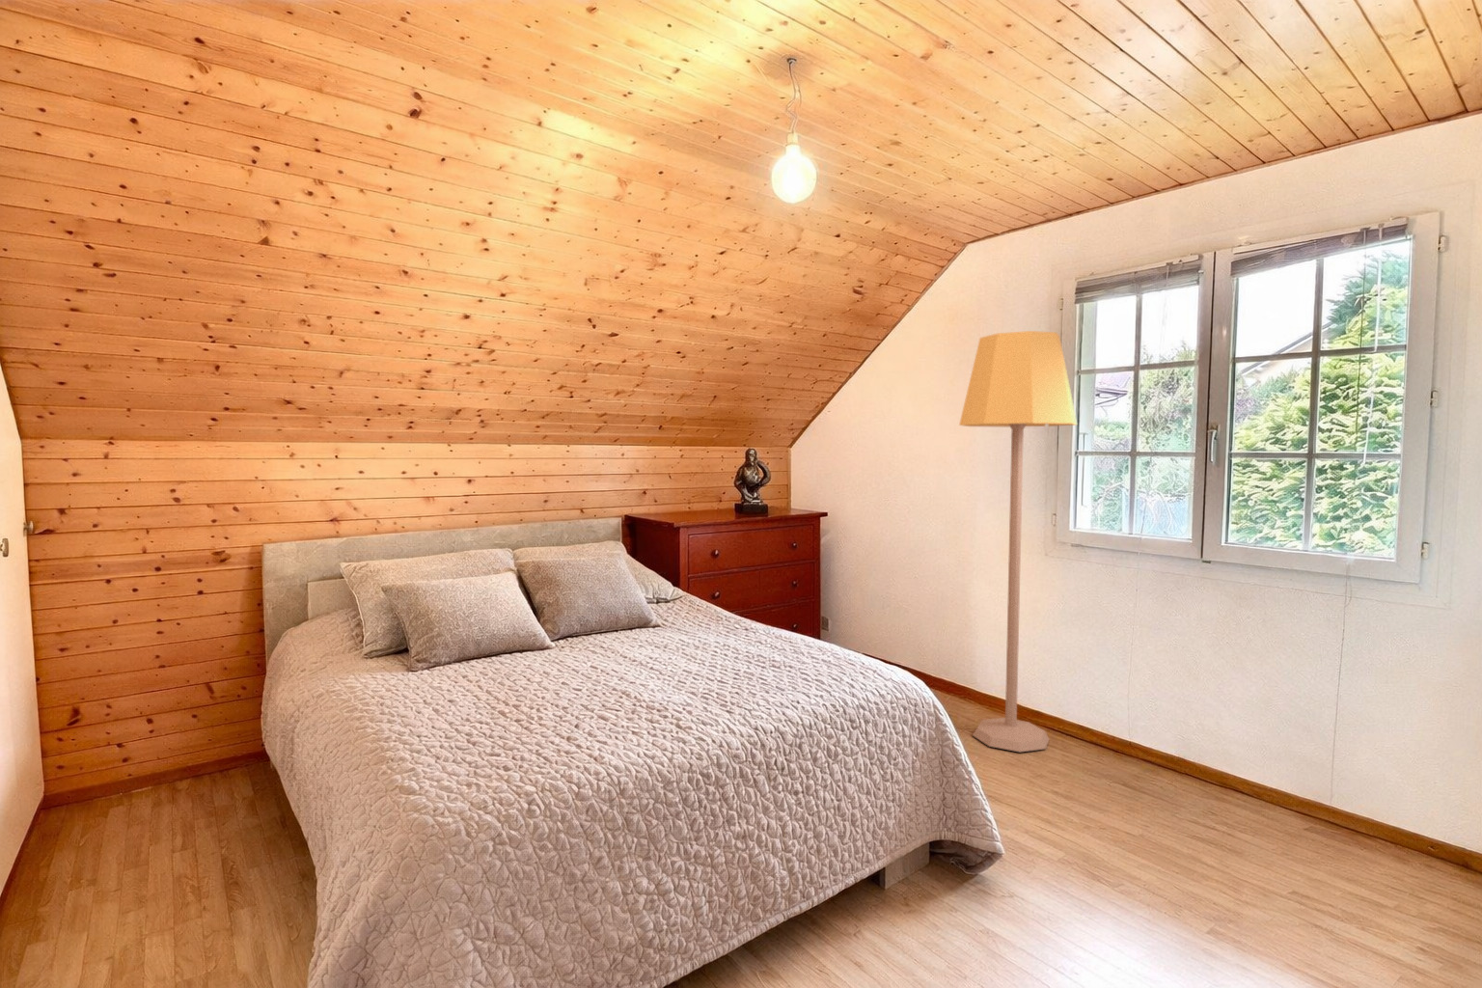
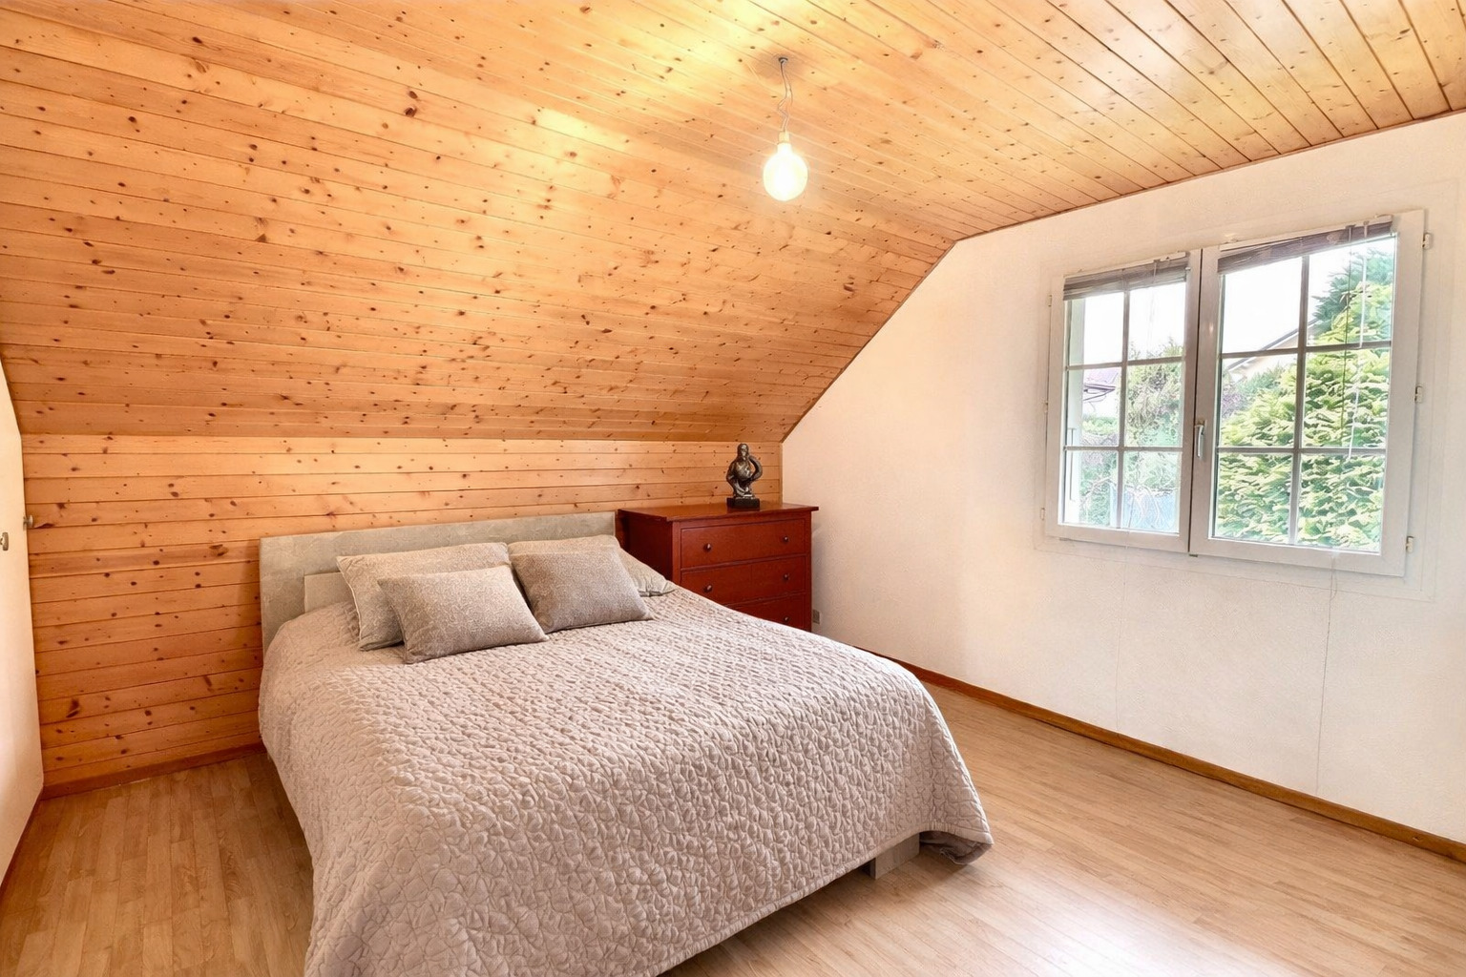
- lamp [958,330,1077,753]
